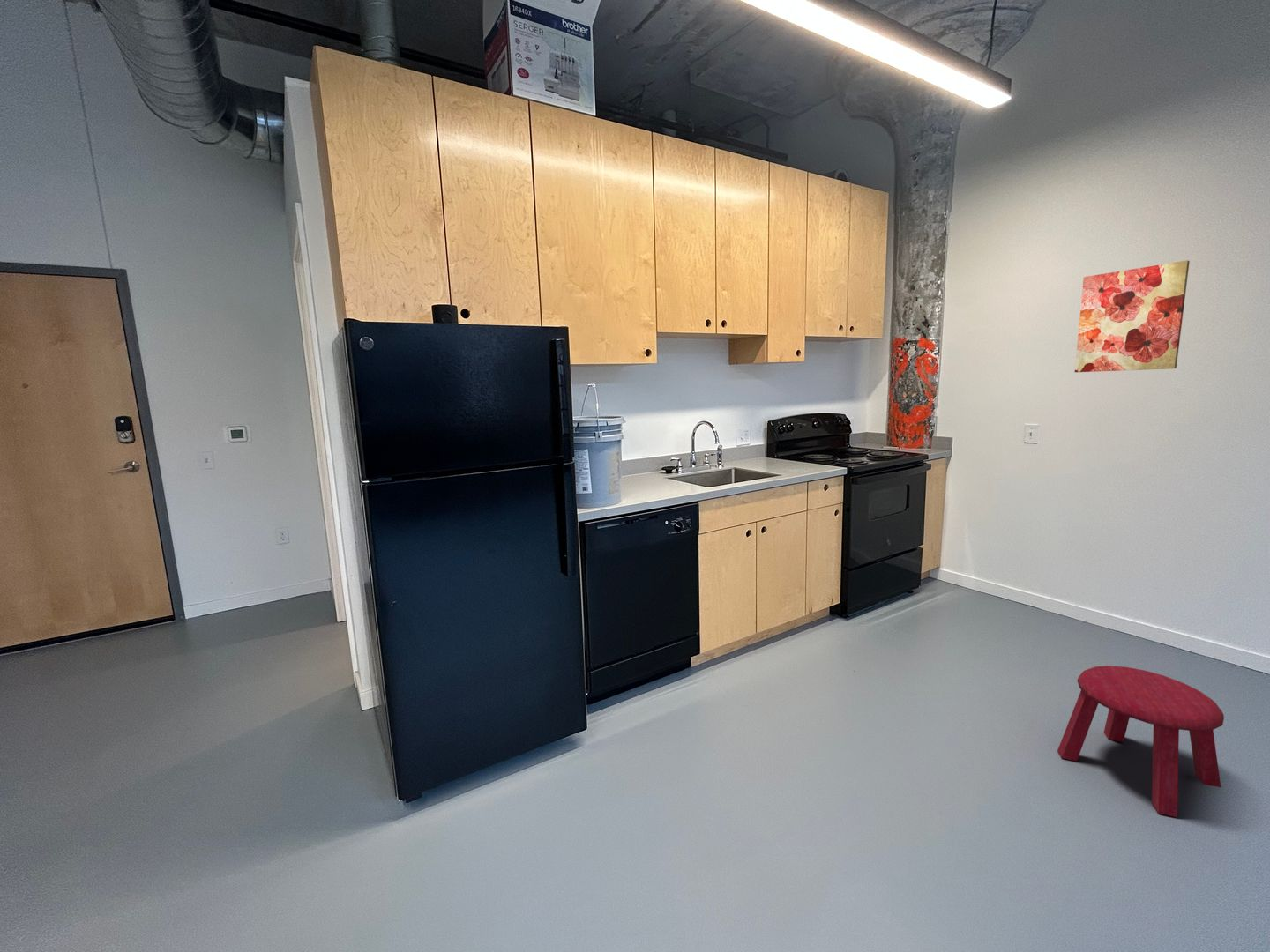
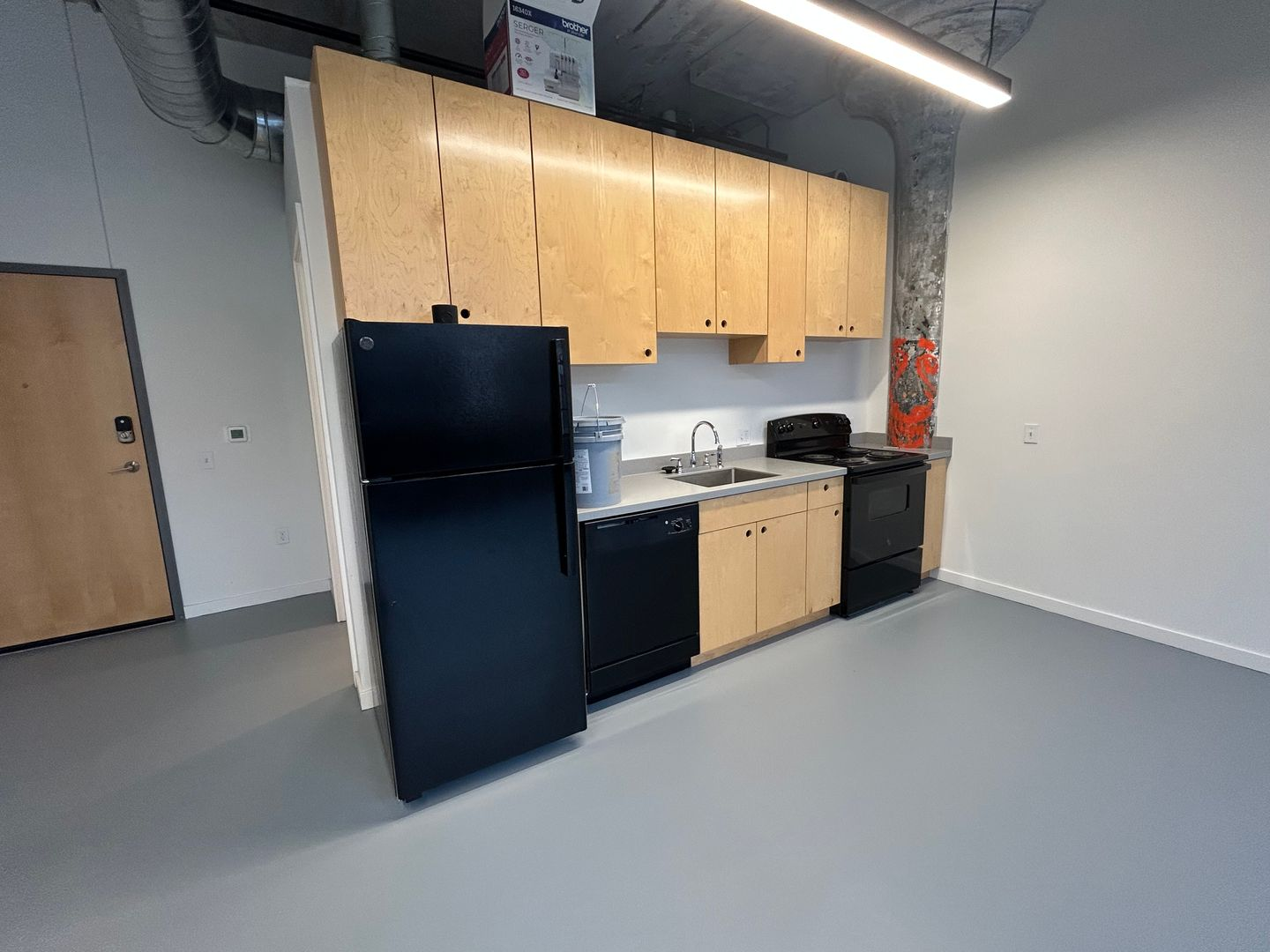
- wall art [1074,259,1191,373]
- stool [1057,665,1225,818]
